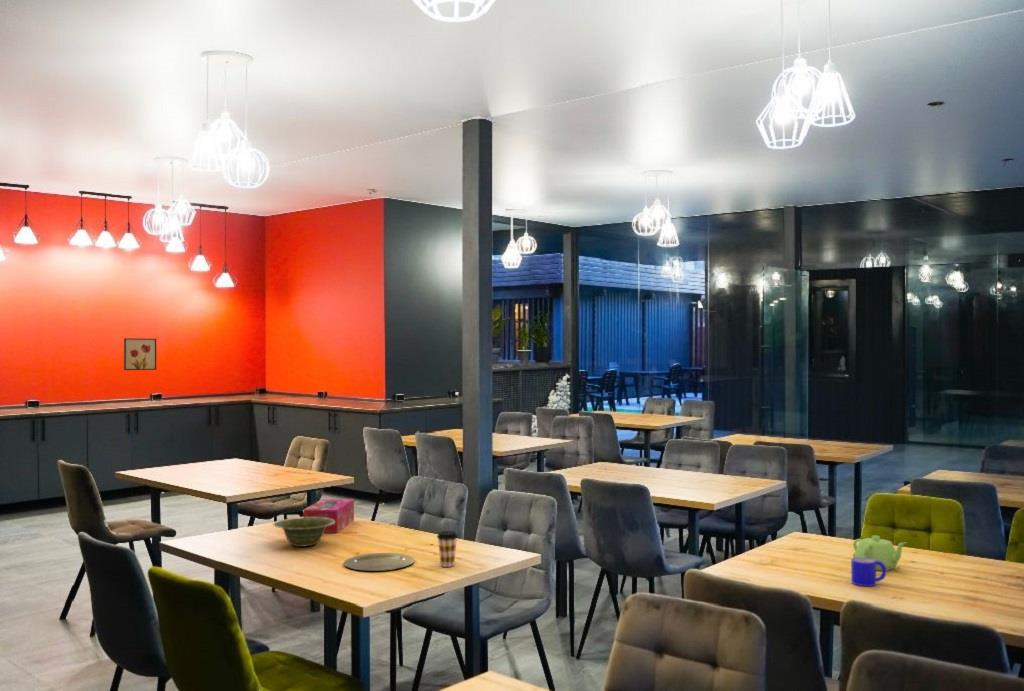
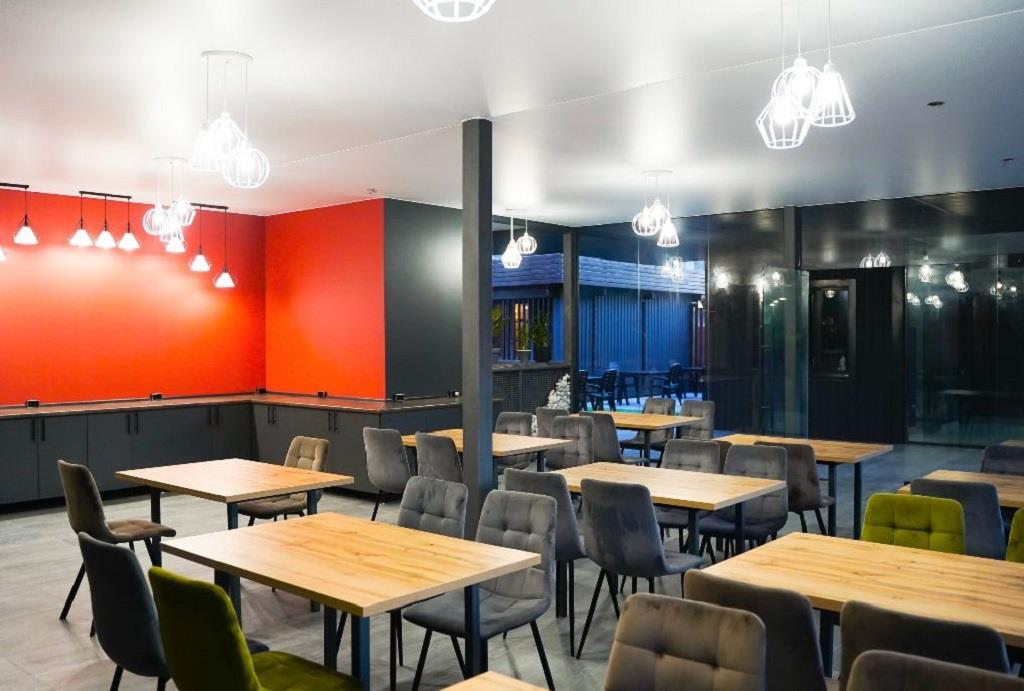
- plate [343,552,416,572]
- wall art [123,337,157,371]
- coffee cup [436,530,459,568]
- tissue box [302,498,355,534]
- mug [850,557,888,587]
- teapot [852,535,907,571]
- dish [272,516,335,547]
